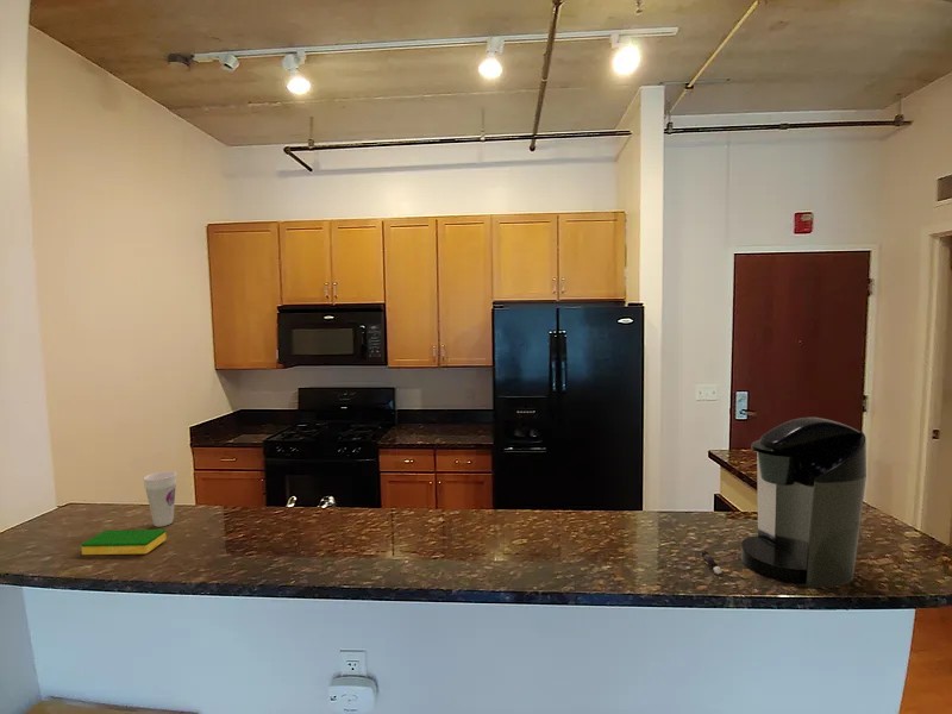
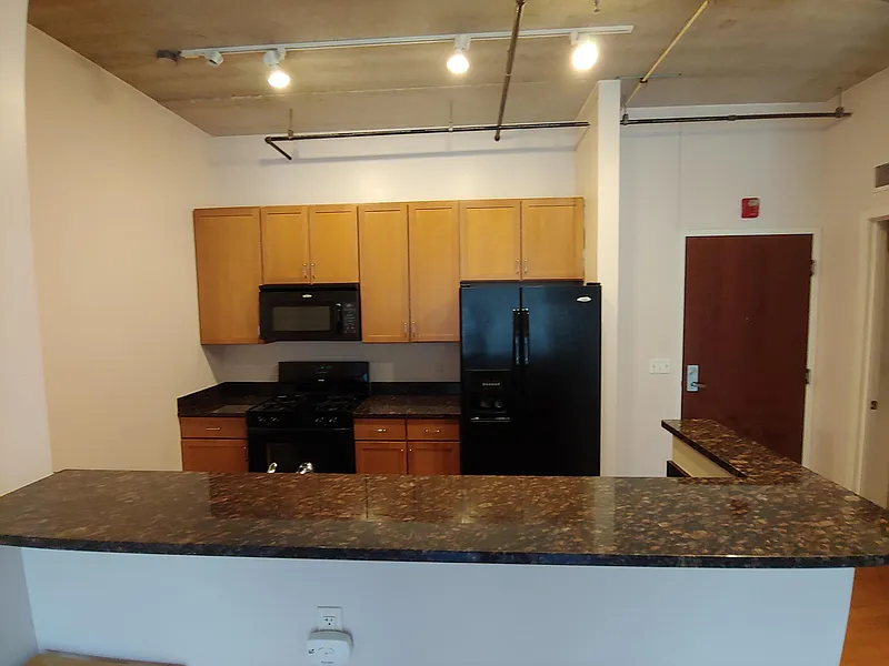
- coffee maker [740,416,868,589]
- pepper shaker [700,550,724,575]
- dish sponge [80,528,168,556]
- cup [143,470,177,527]
